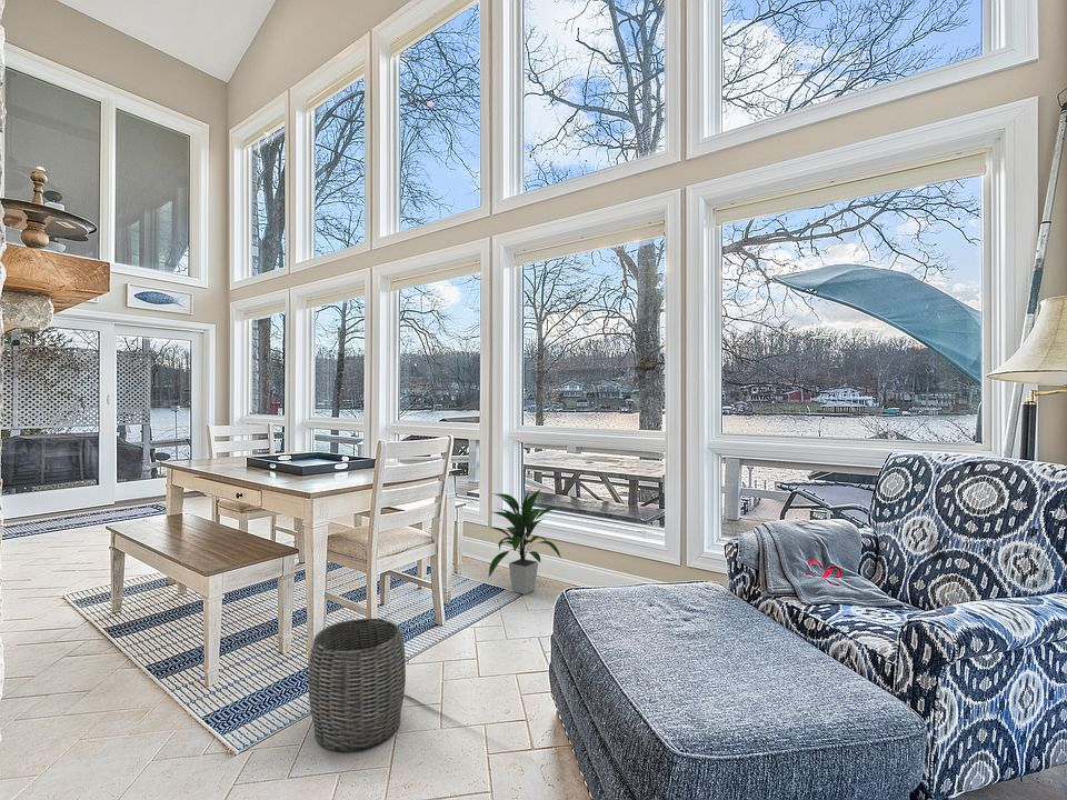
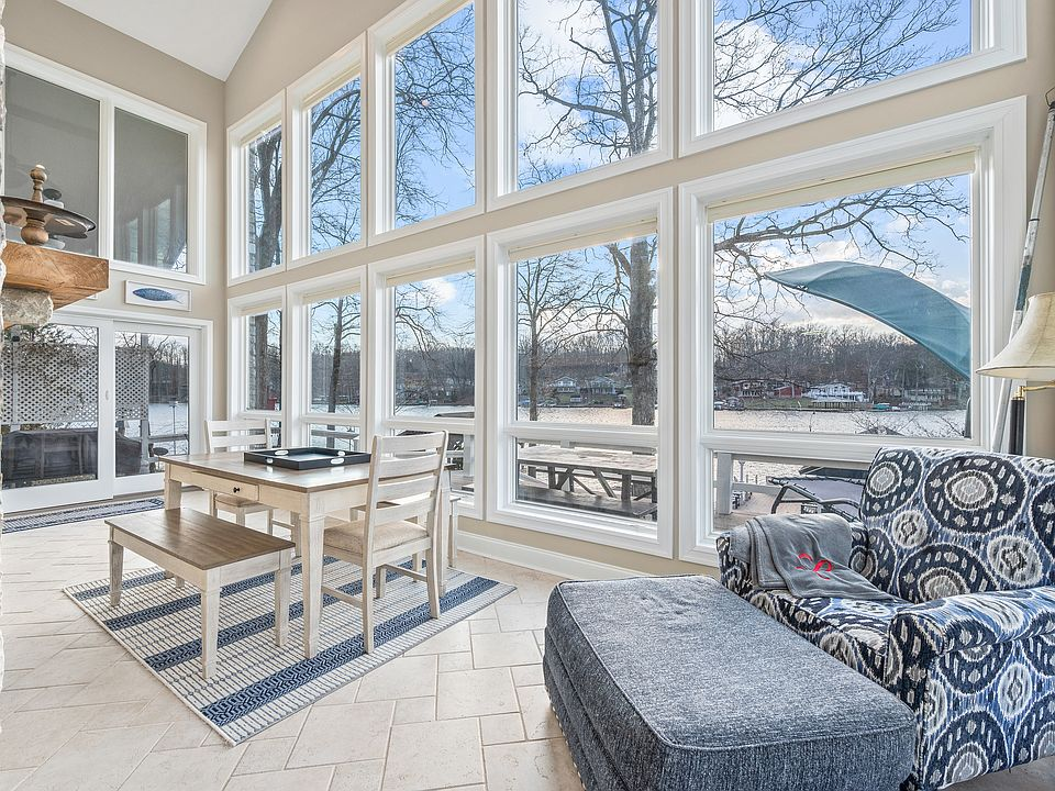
- woven basket [308,618,407,752]
- indoor plant [487,487,565,596]
